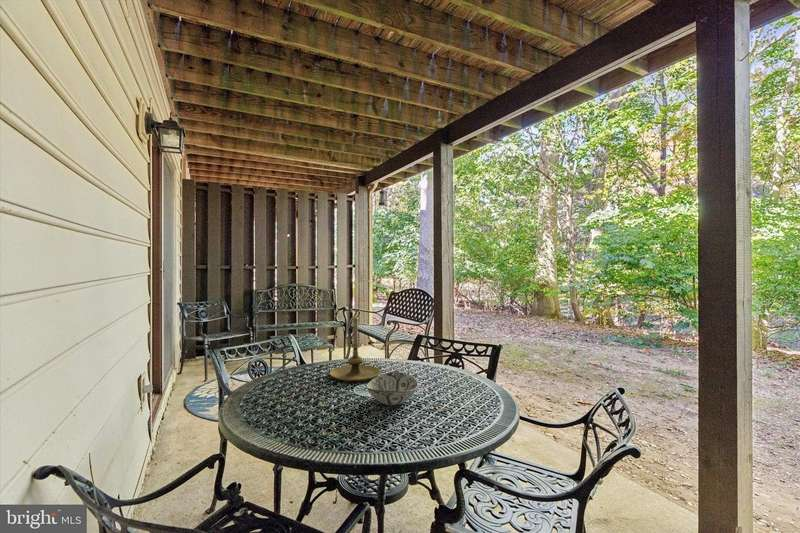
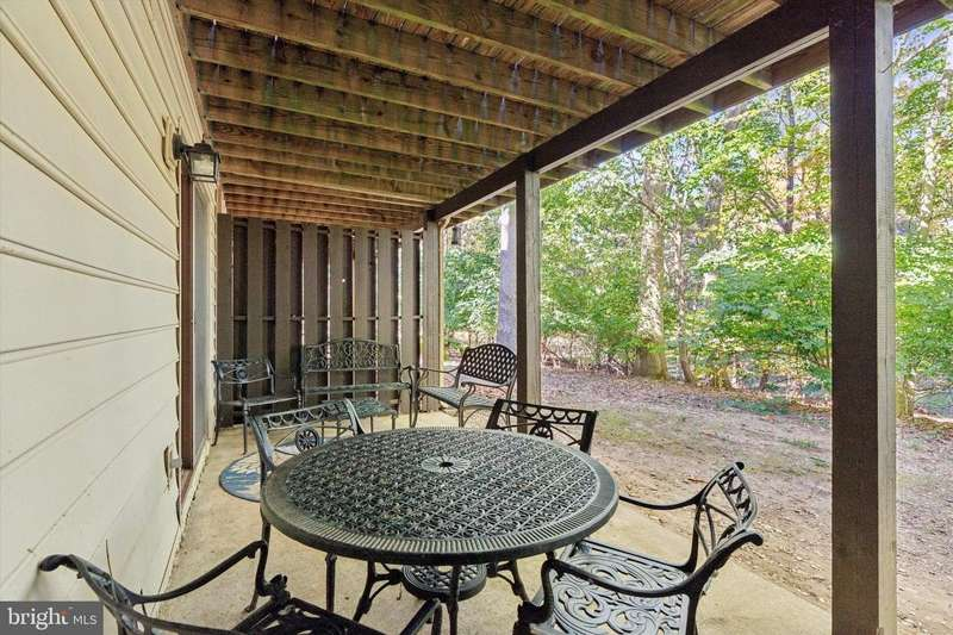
- decorative bowl [365,371,419,406]
- candle holder [329,317,382,382]
